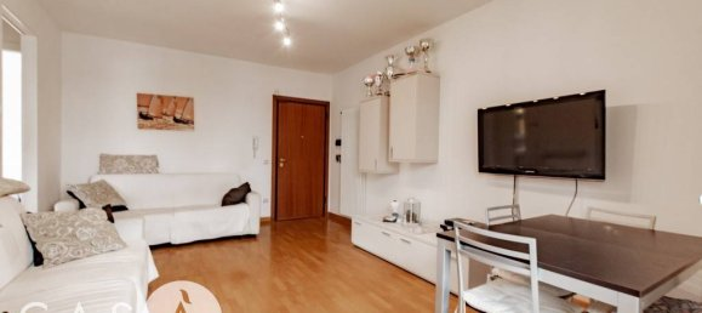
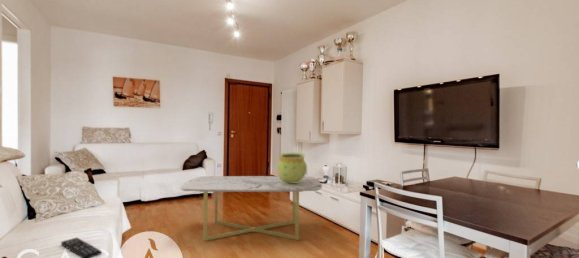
+ coffee table [179,175,323,242]
+ remote control [60,237,102,258]
+ decorative container [276,152,309,183]
